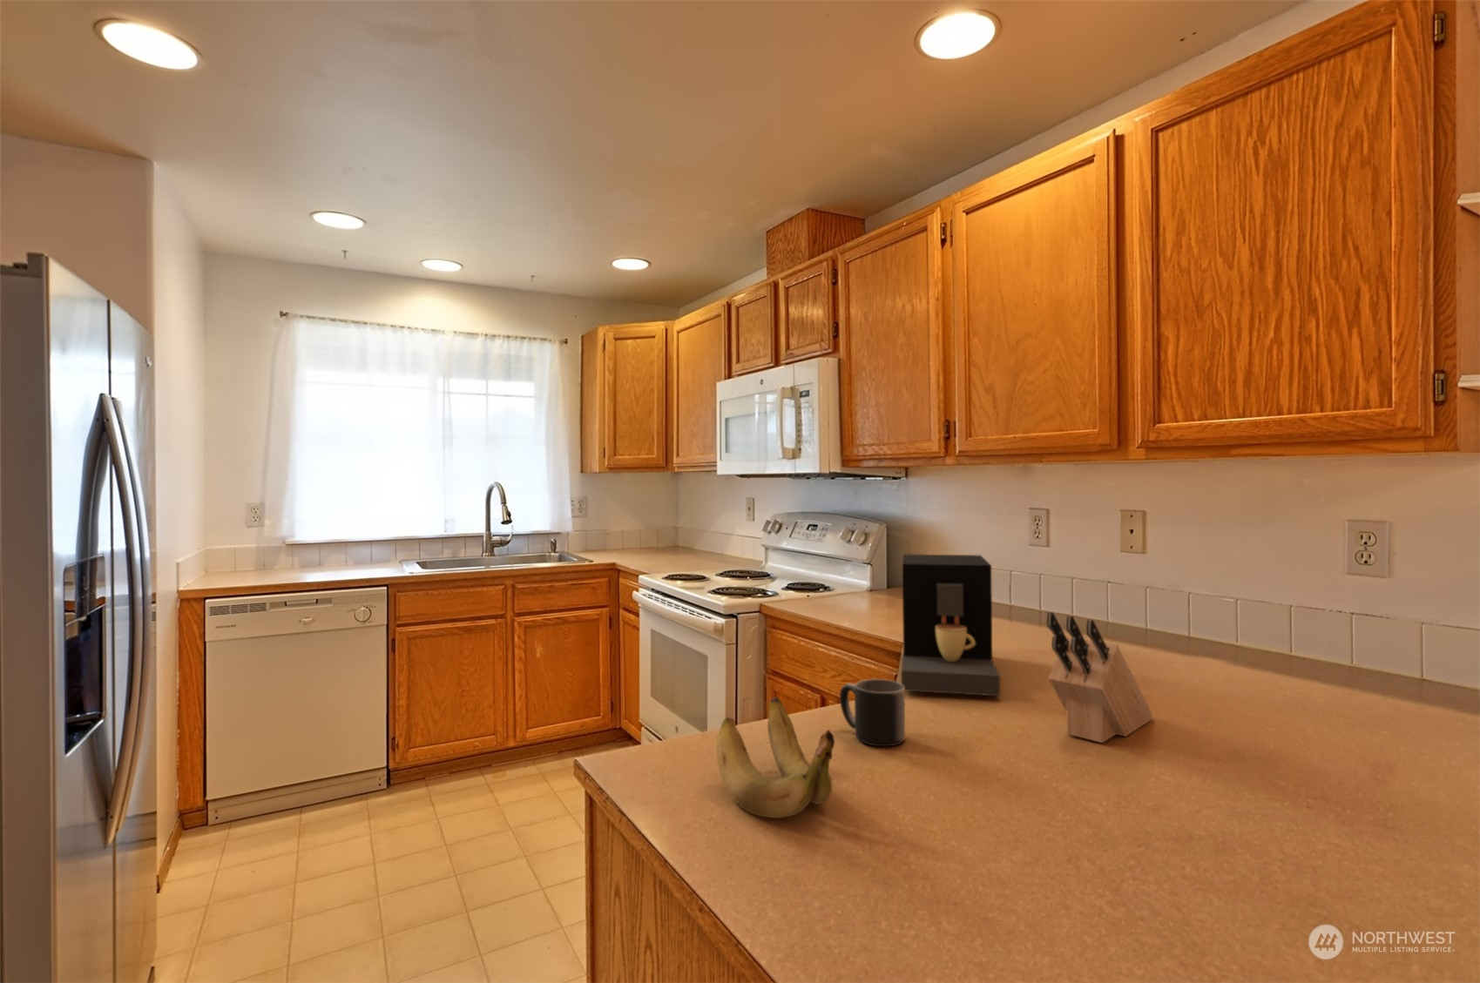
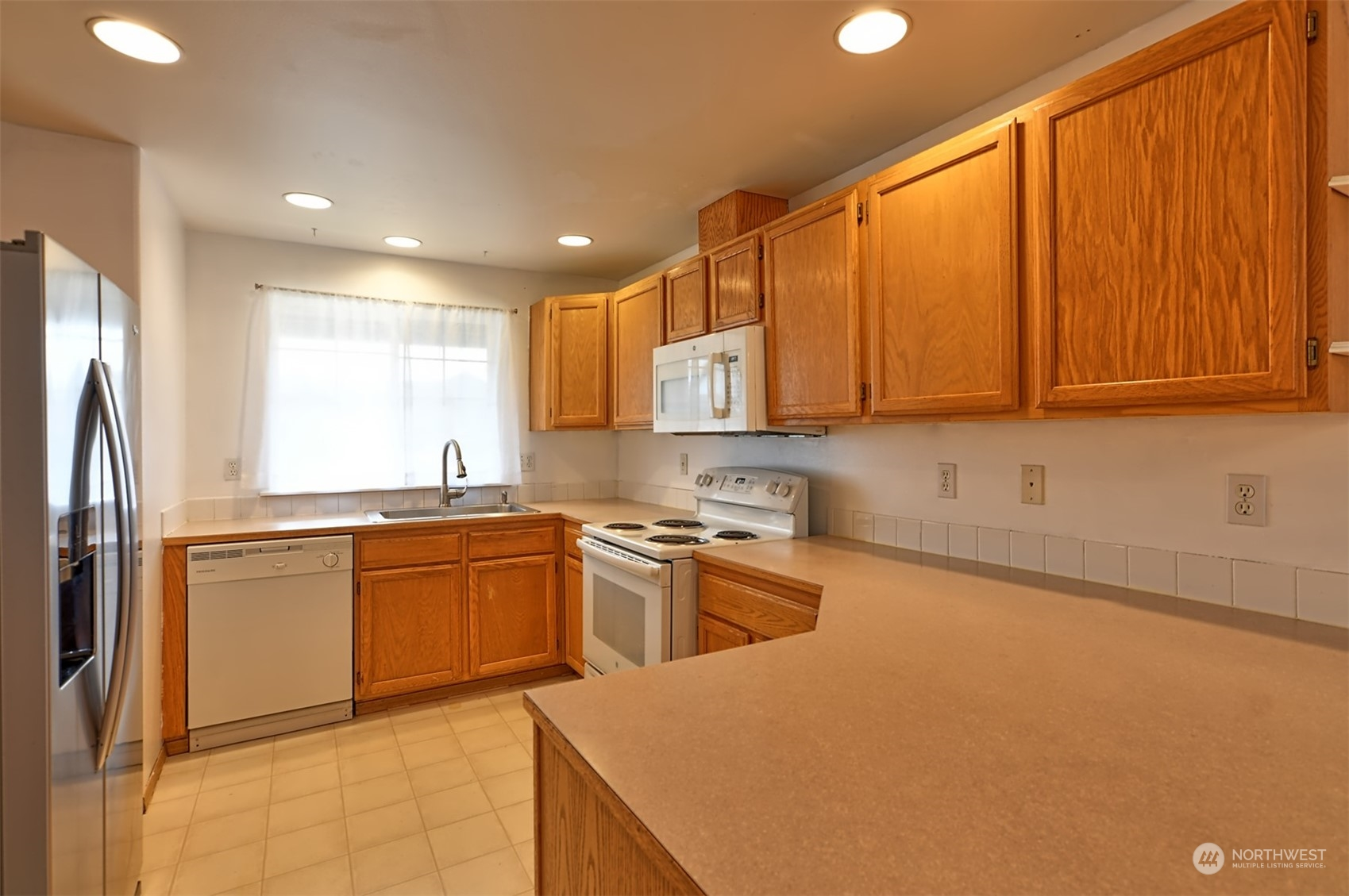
- banana [716,697,835,818]
- knife block [1047,611,1153,744]
- mug [839,678,906,747]
- coffee maker [901,554,1001,698]
